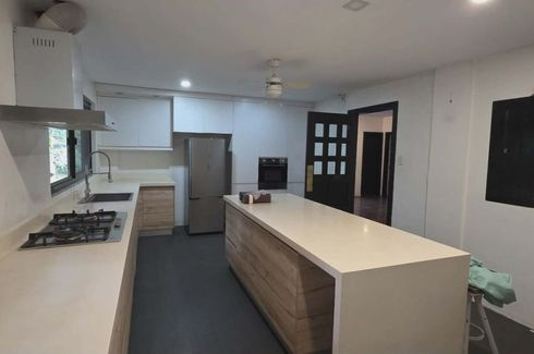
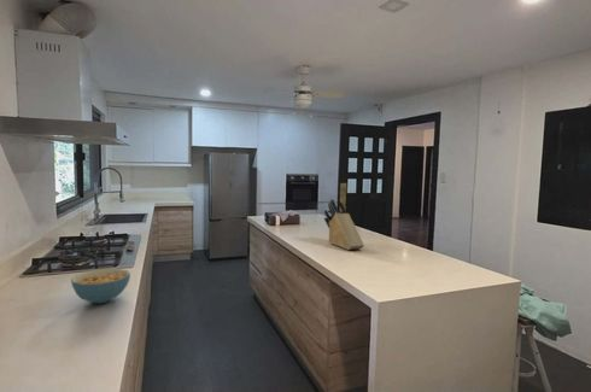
+ cereal bowl [70,268,131,305]
+ knife block [323,198,365,251]
